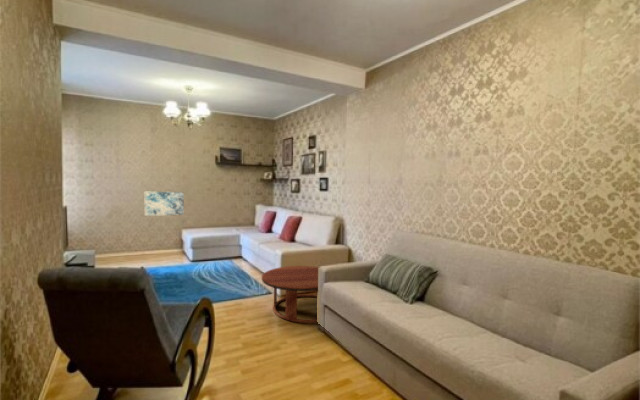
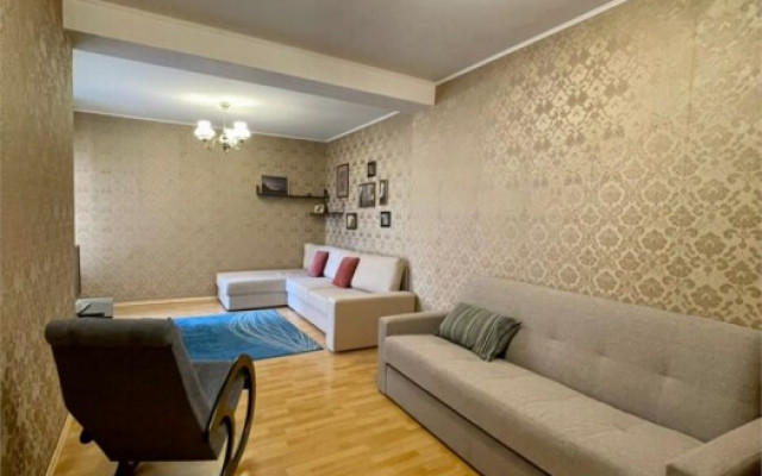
- wall art [144,191,185,217]
- coffee table [261,265,320,324]
